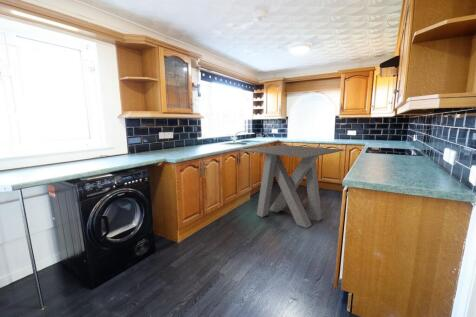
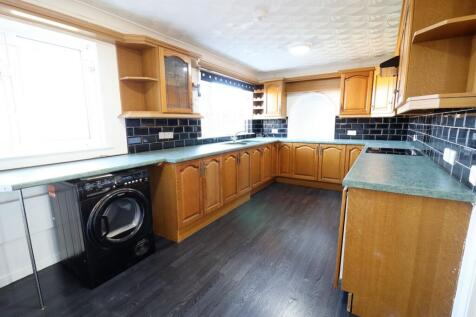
- dining table [238,144,346,229]
